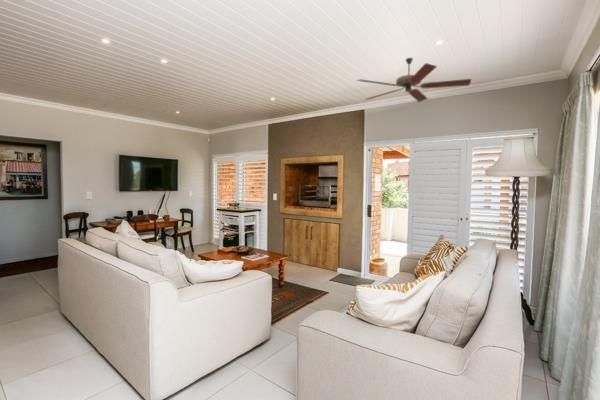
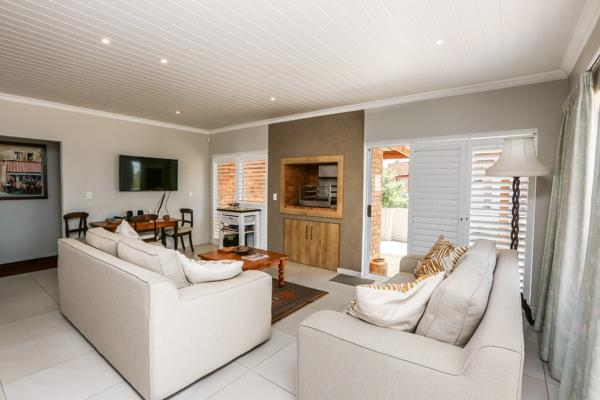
- ceiling fan [356,57,472,103]
